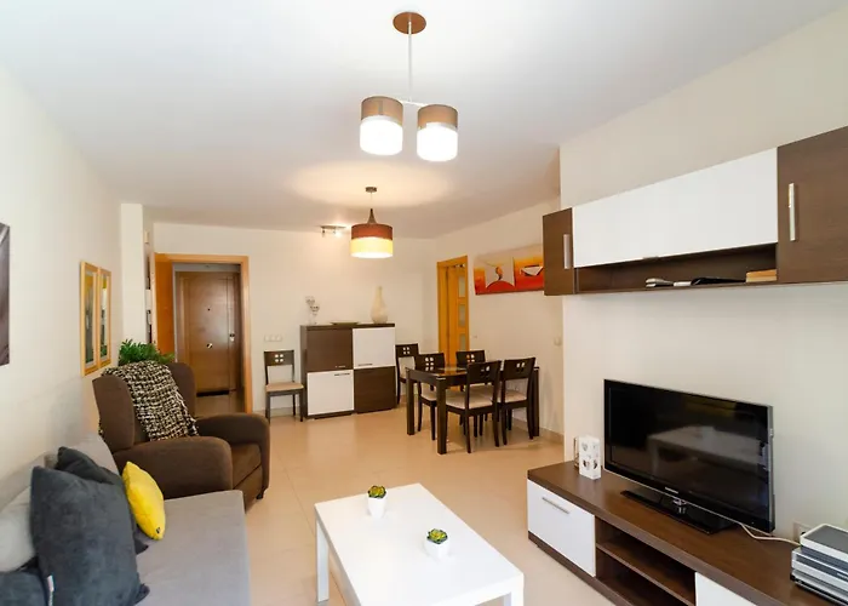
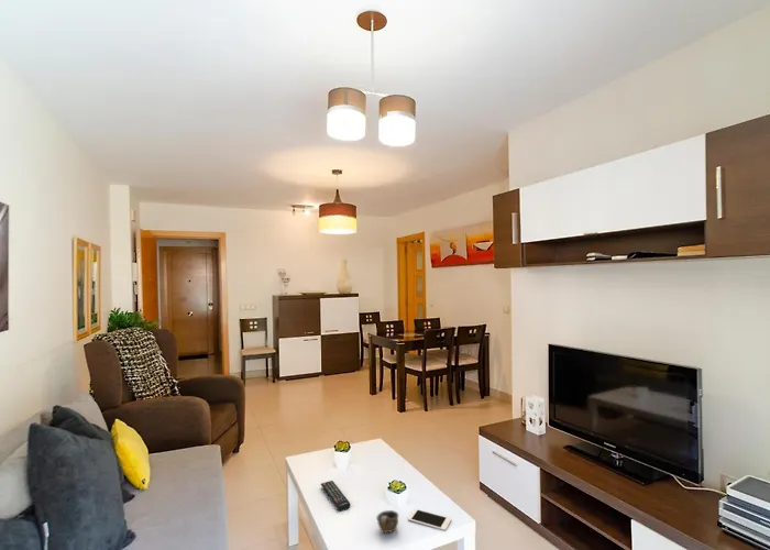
+ remote control [320,480,352,512]
+ cup [375,509,399,534]
+ cell phone [407,508,452,532]
